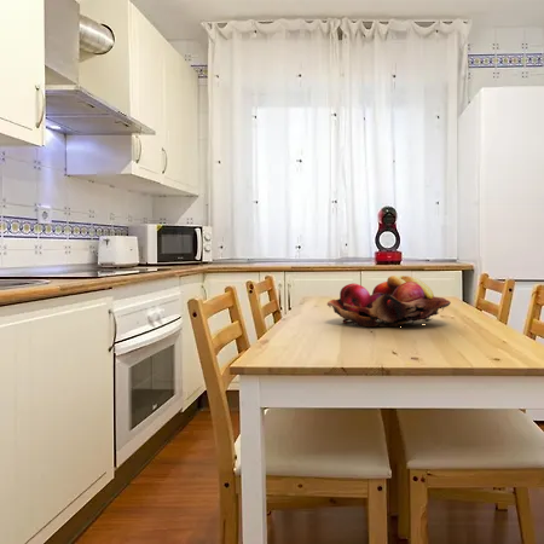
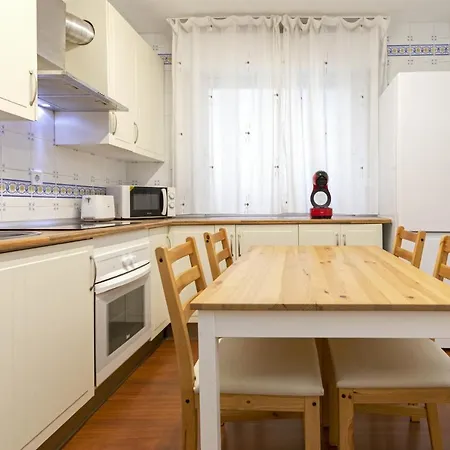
- fruit basket [326,274,452,328]
